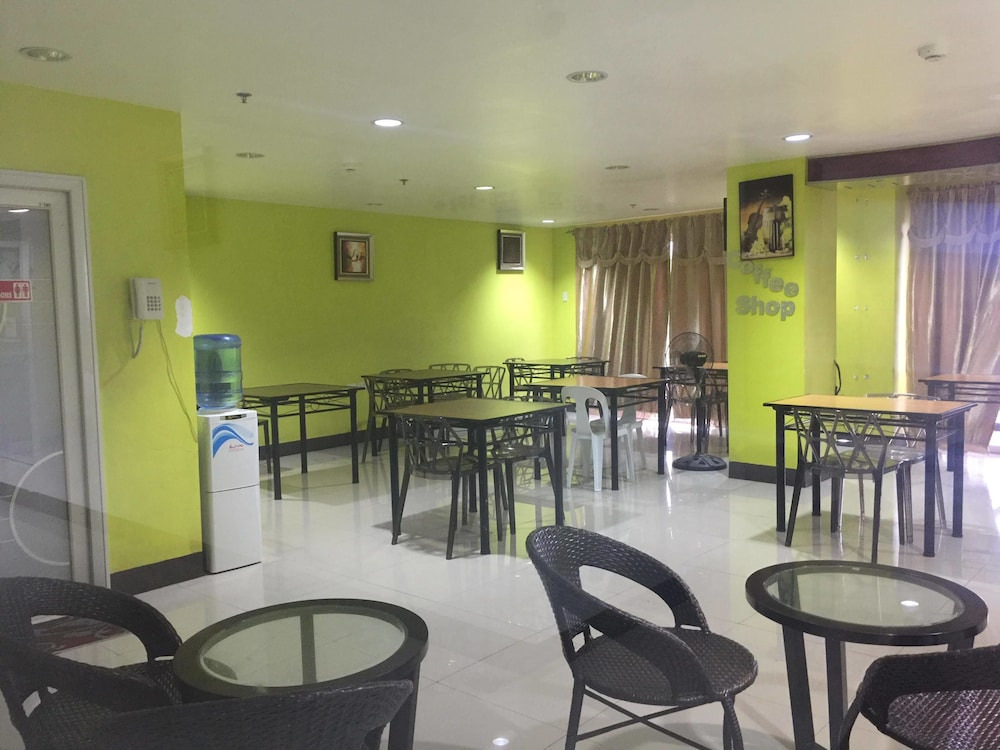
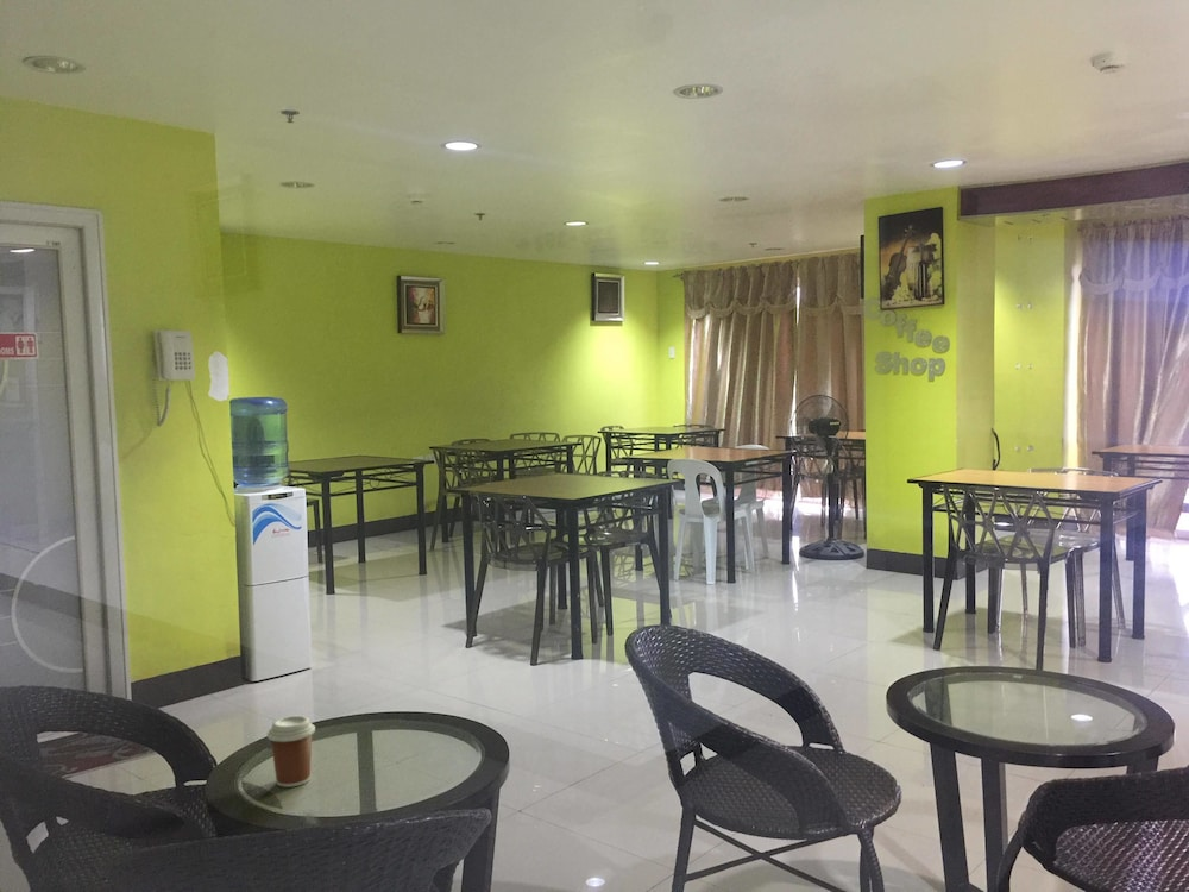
+ coffee cup [266,715,316,789]
